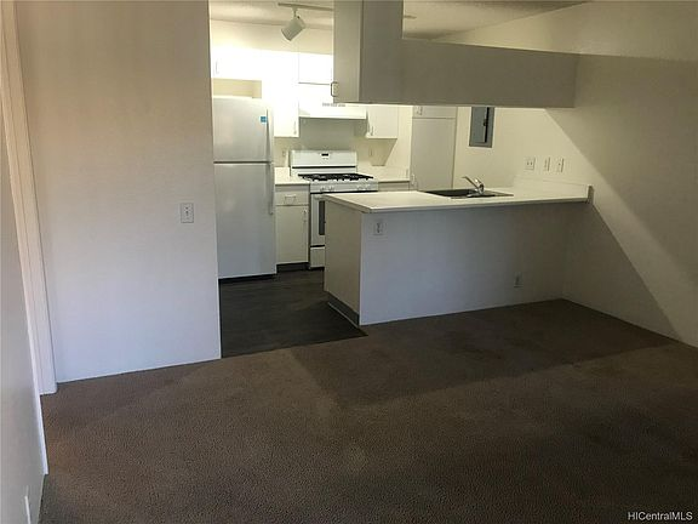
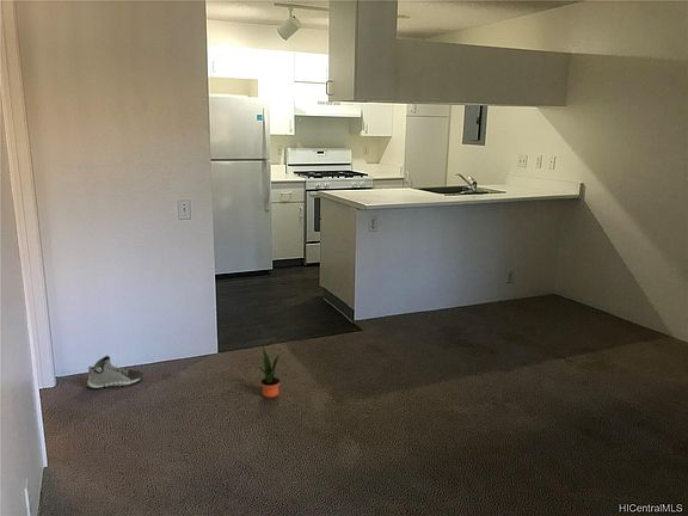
+ potted plant [258,346,281,399]
+ sneaker [87,355,145,389]
